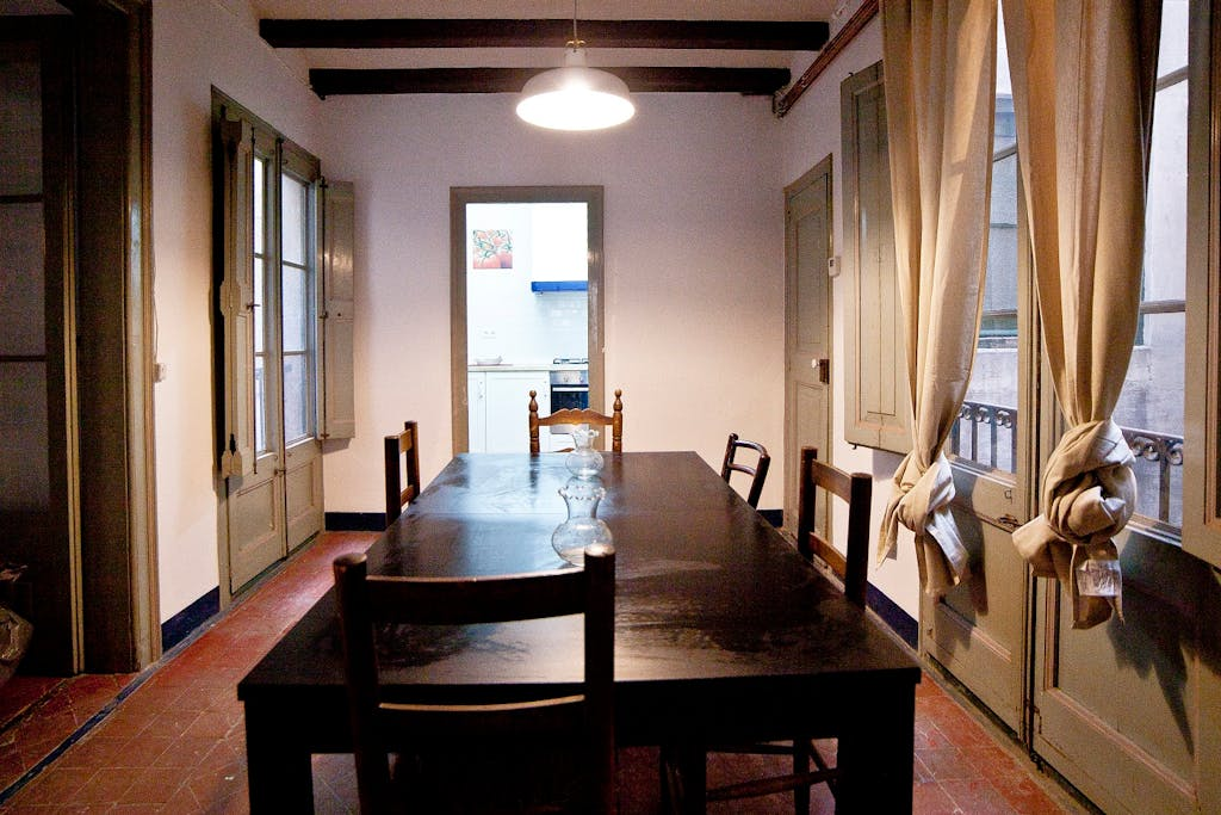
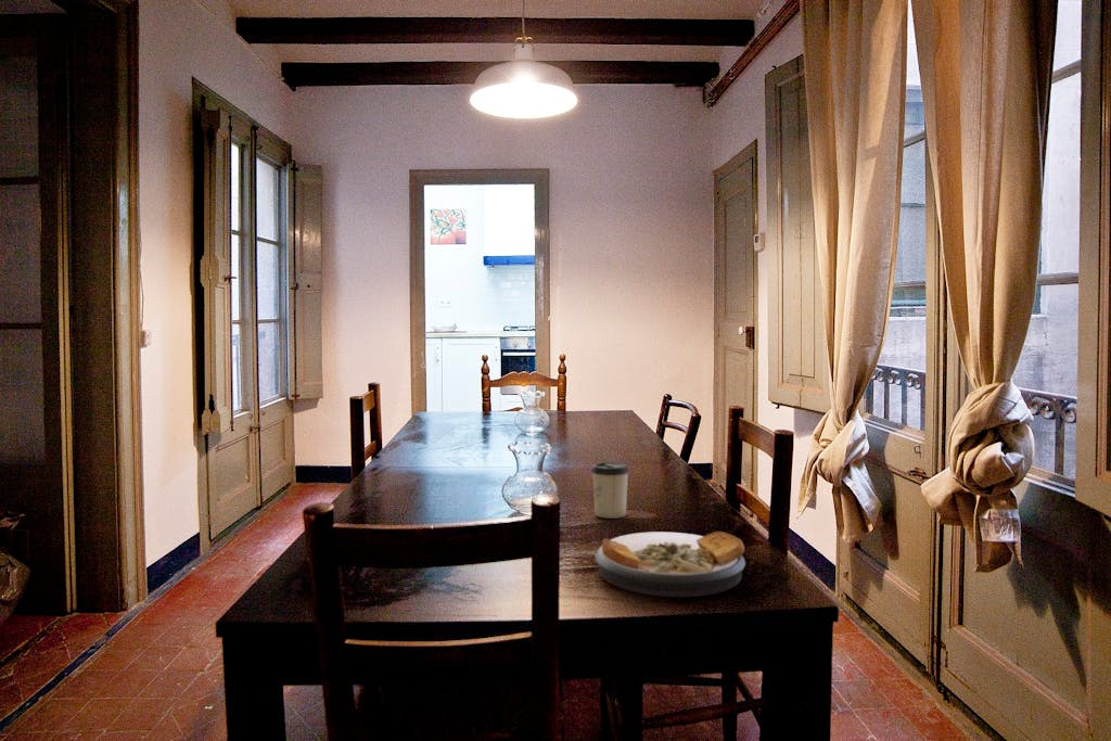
+ cup [590,461,630,520]
+ plate [593,531,746,598]
